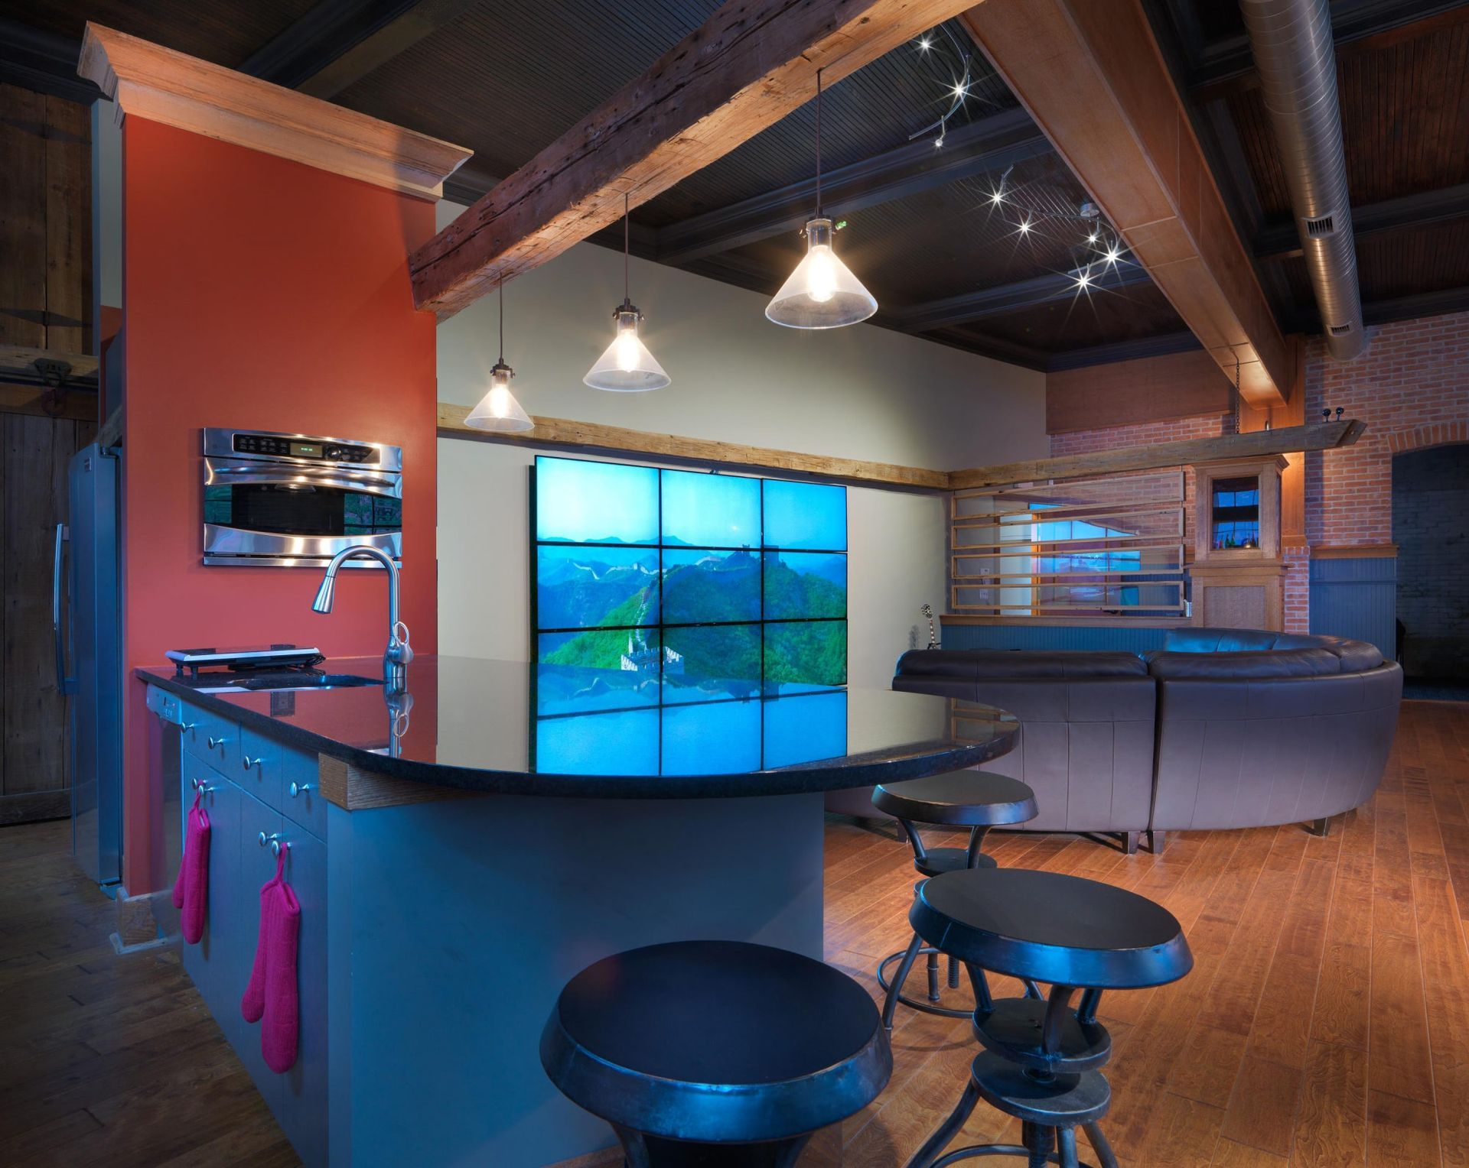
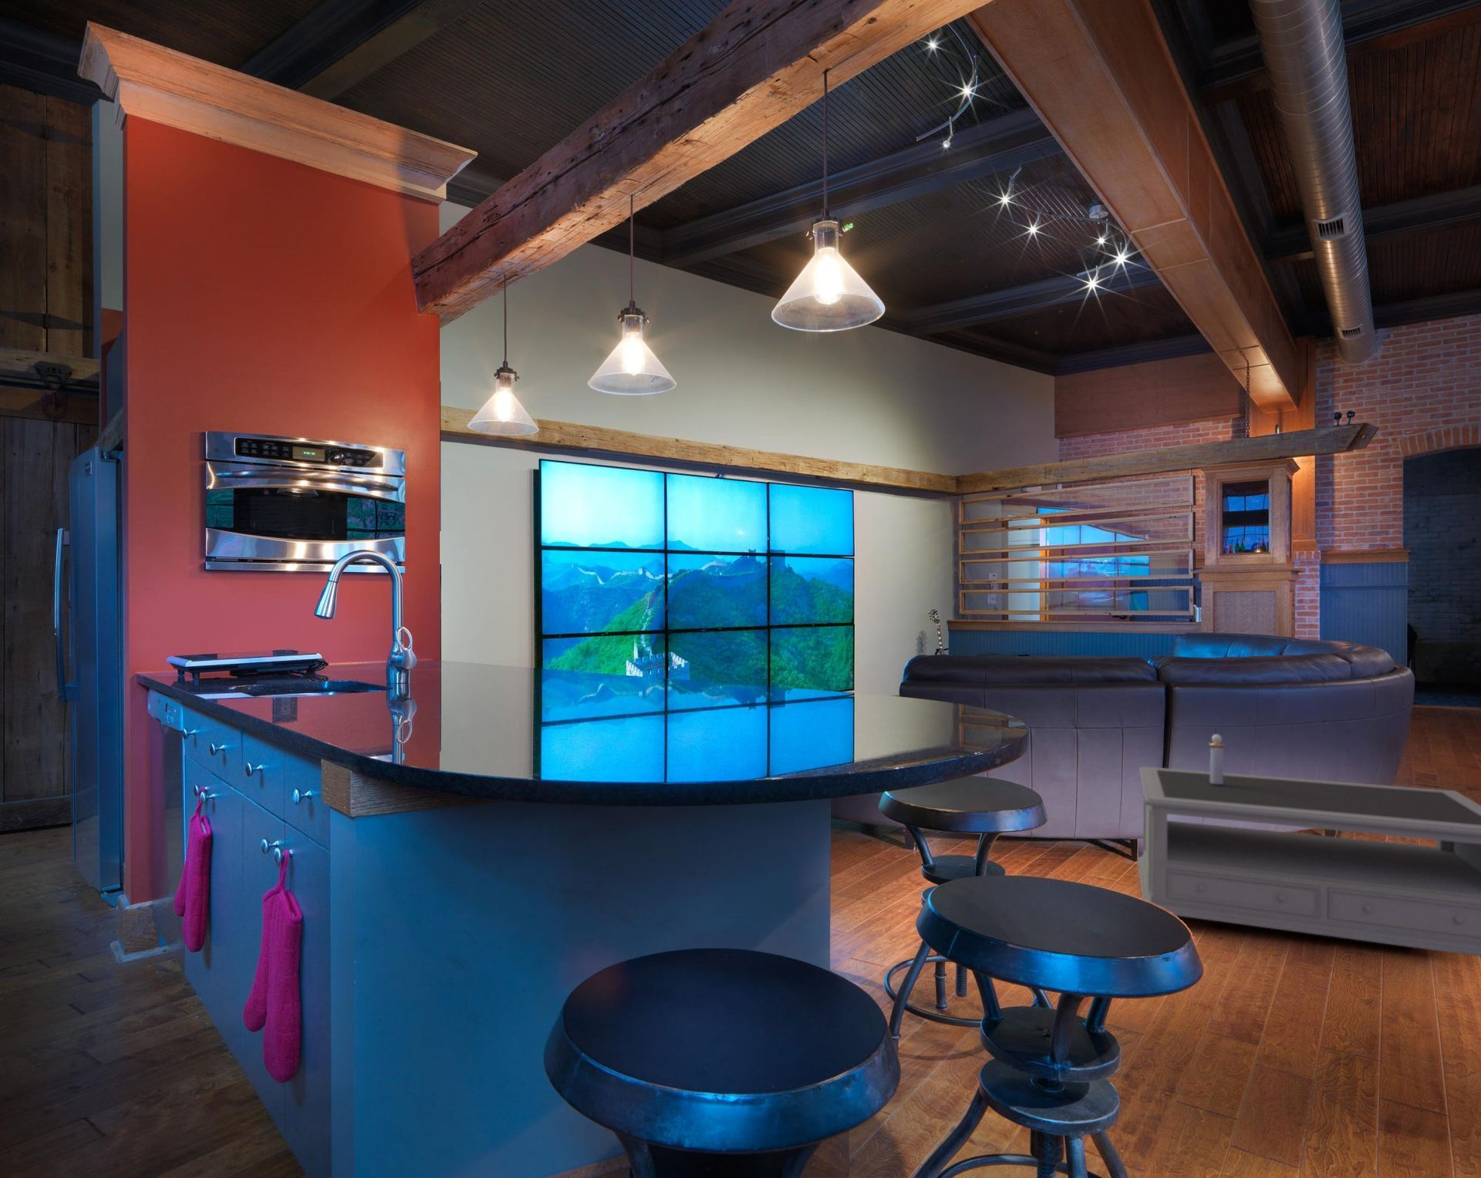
+ coffee table [1137,766,1481,958]
+ perfume bottle [1208,733,1226,784]
